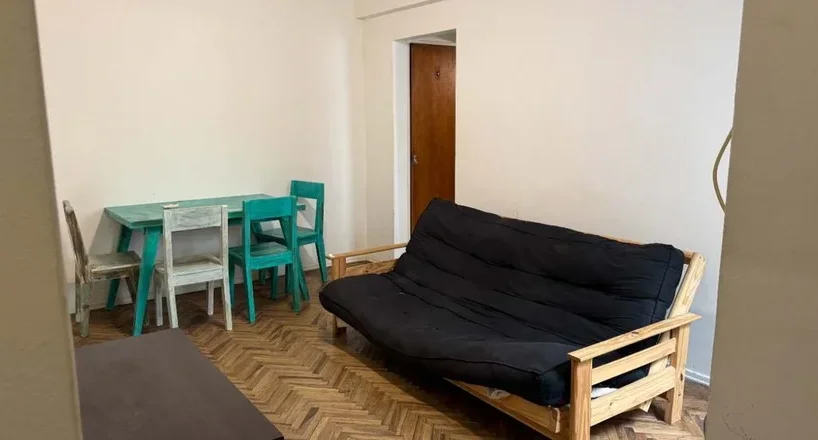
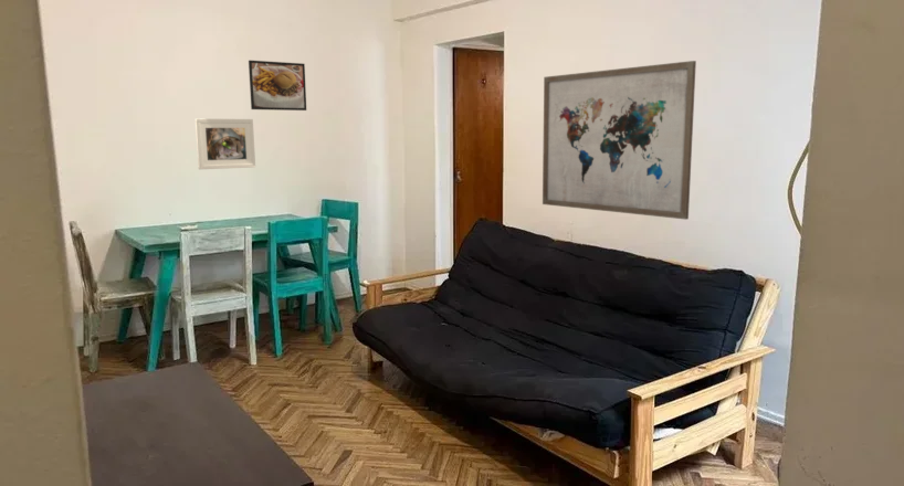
+ wall art [542,60,697,221]
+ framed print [195,118,256,170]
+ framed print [248,60,307,112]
